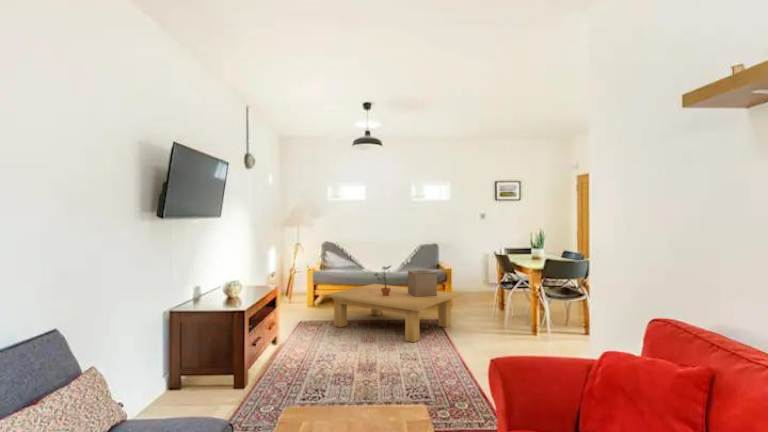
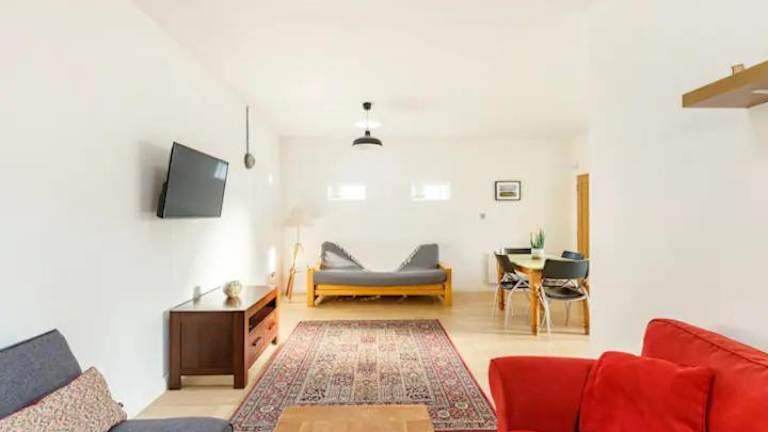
- decorative box [407,269,438,297]
- potted plant [373,264,392,296]
- coffee table [324,283,461,343]
